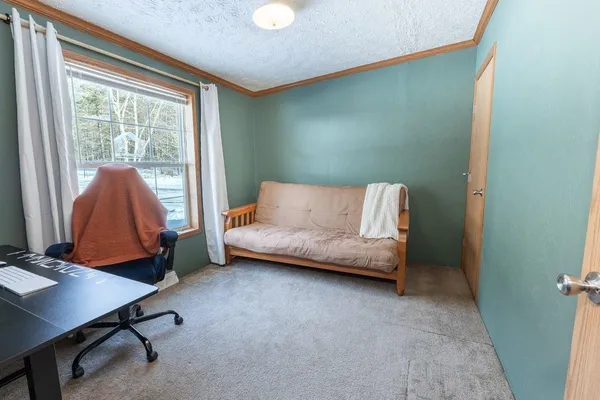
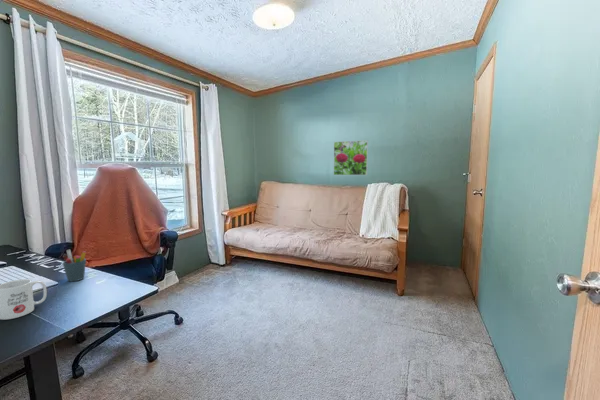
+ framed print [333,139,369,176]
+ pen holder [62,249,87,282]
+ mug [0,278,48,321]
